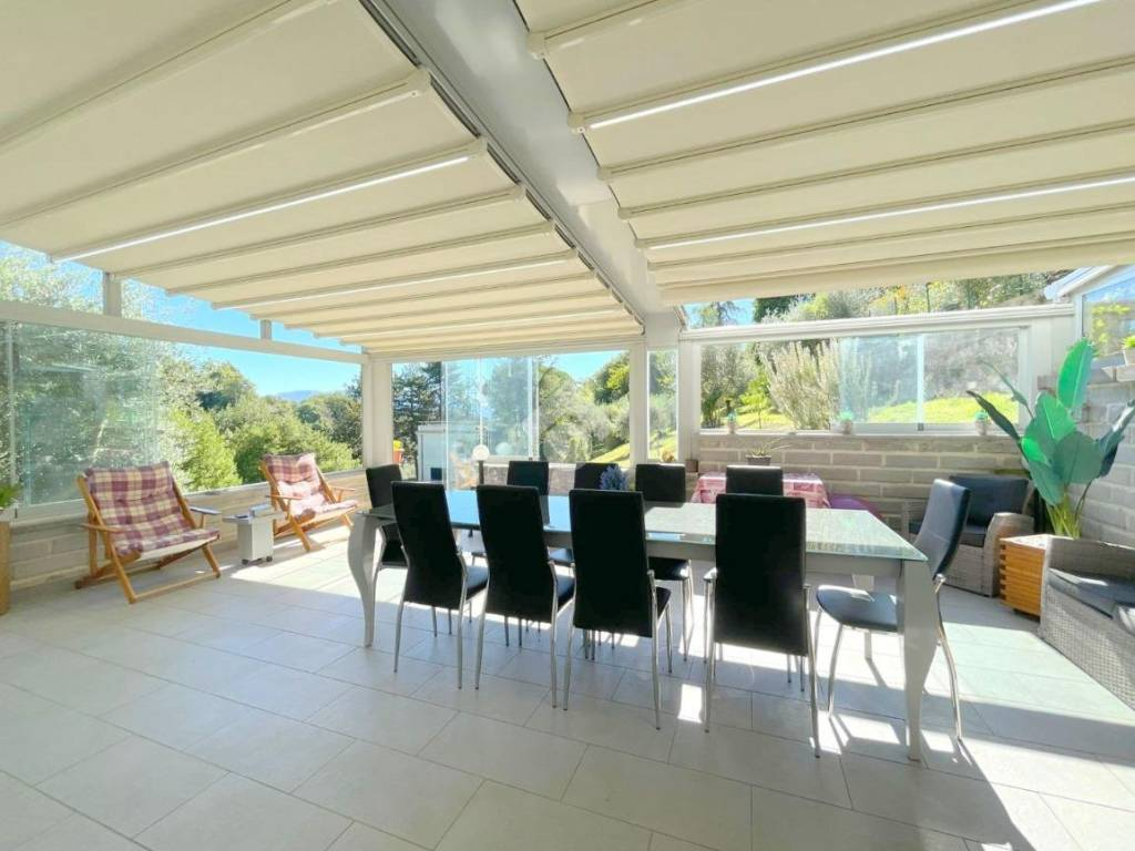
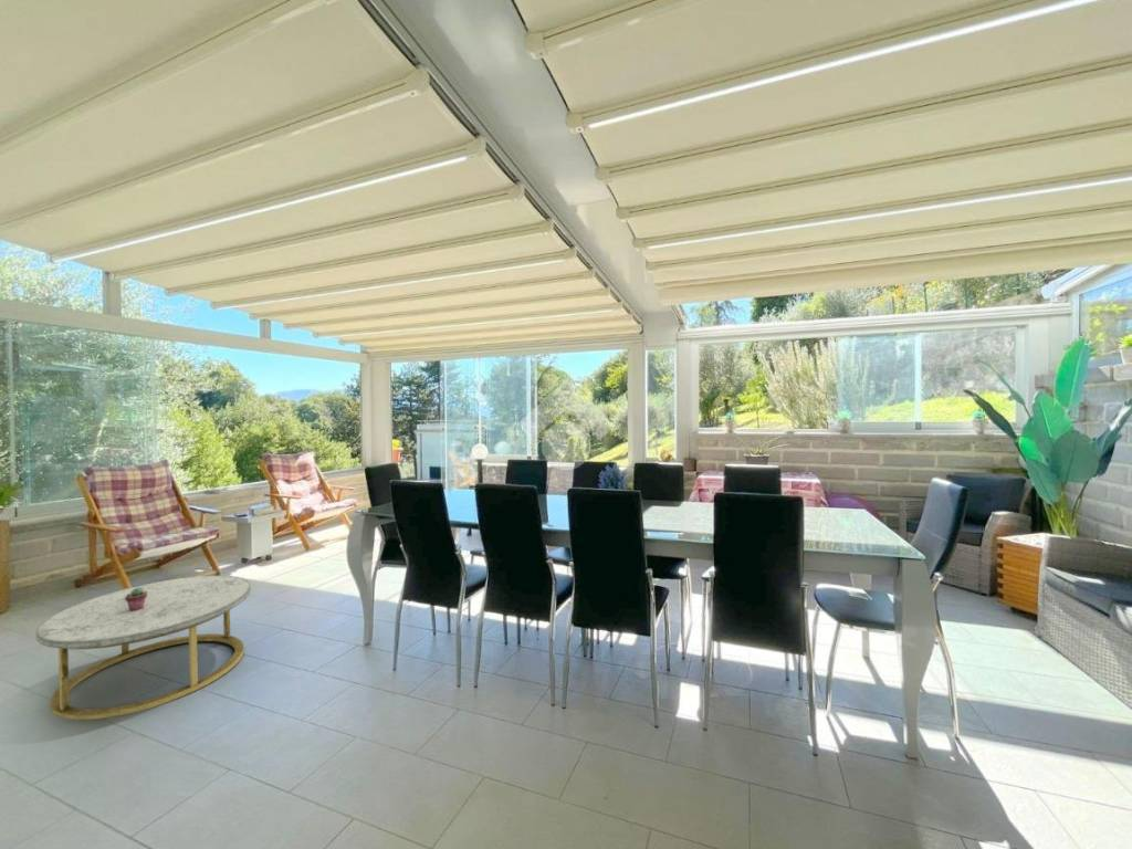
+ potted succulent [125,588,147,611]
+ coffee table [35,575,252,721]
